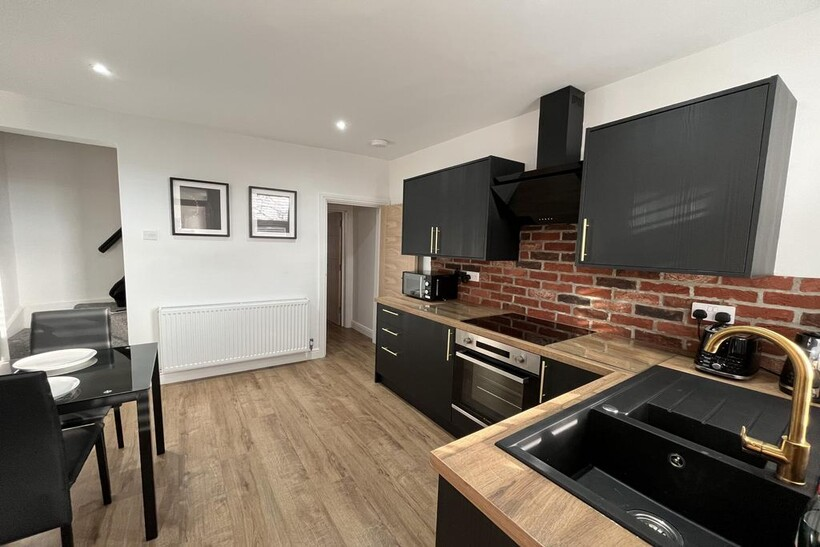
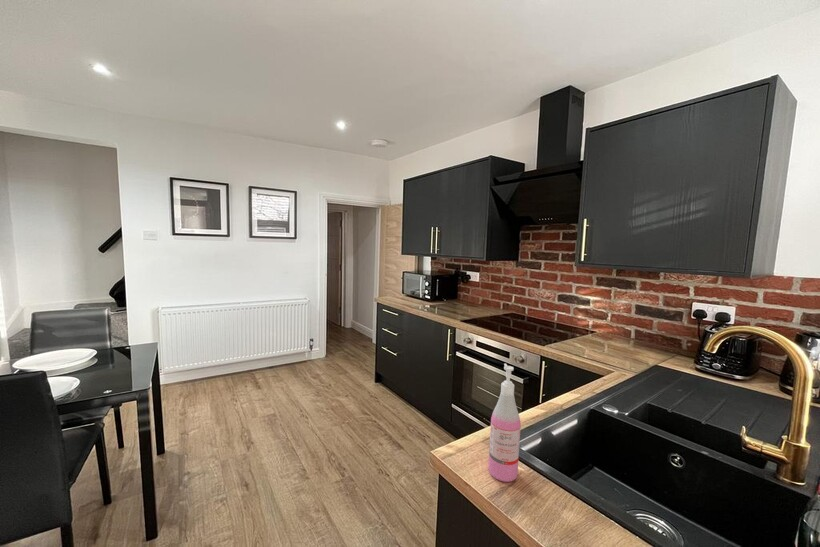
+ soap dispenser [487,363,522,483]
